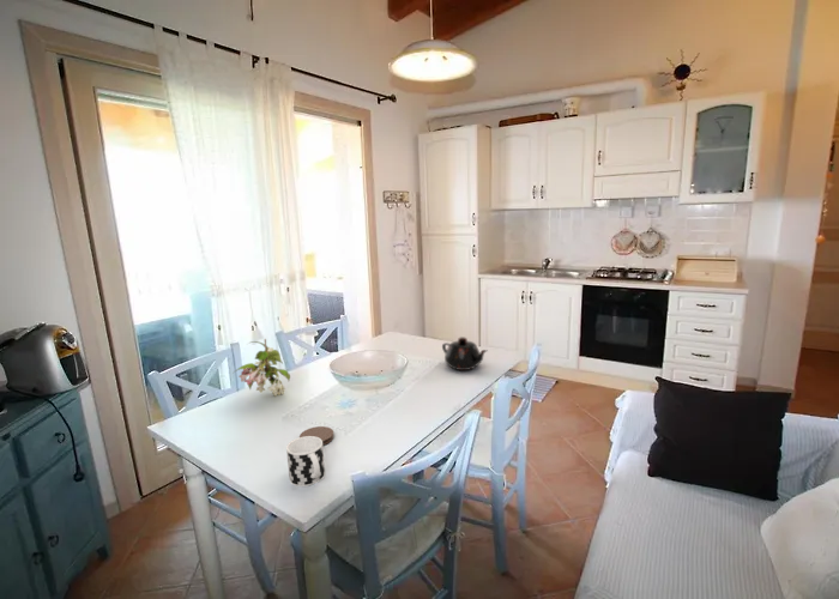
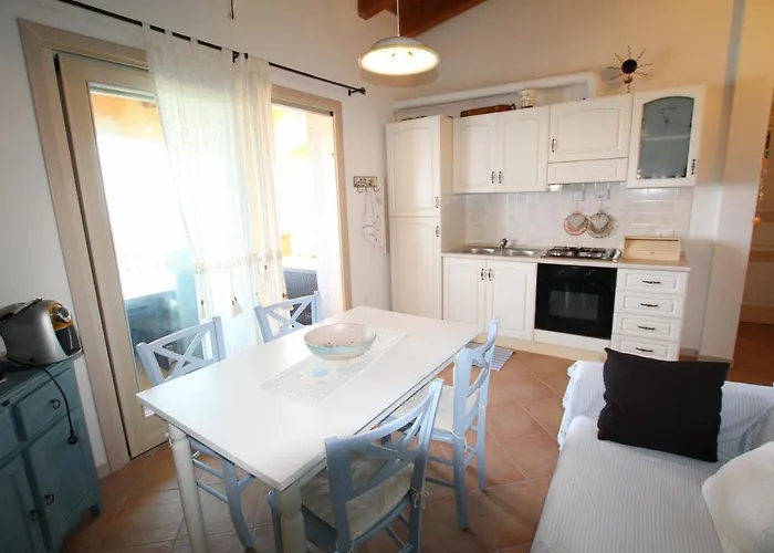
- teapot [441,335,488,371]
- plant [233,338,291,398]
- coaster [298,425,334,447]
- cup [285,436,326,488]
